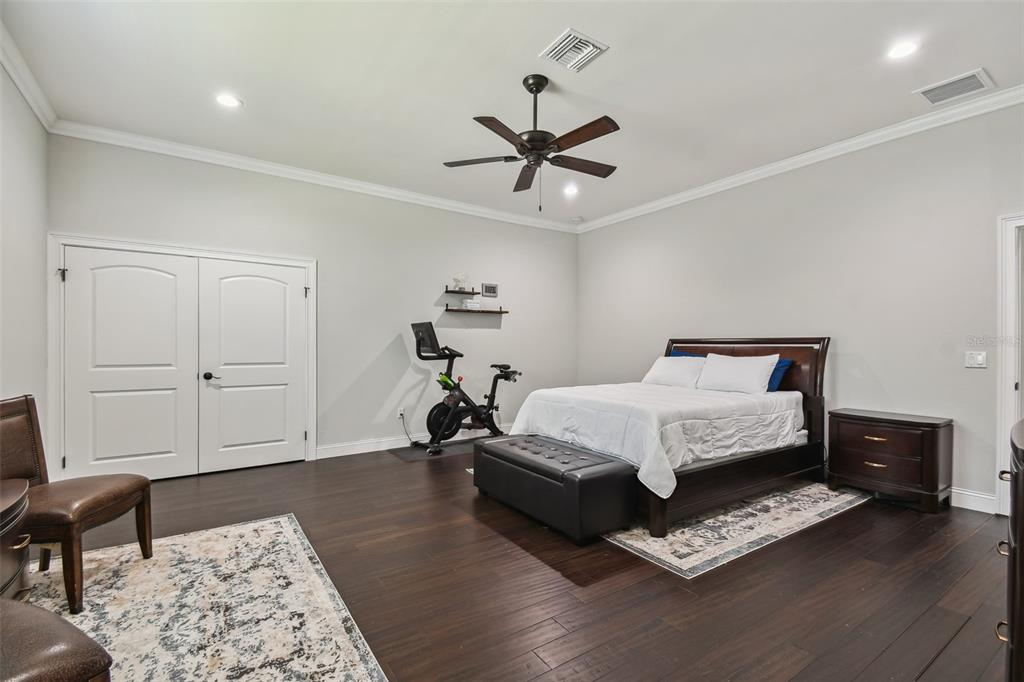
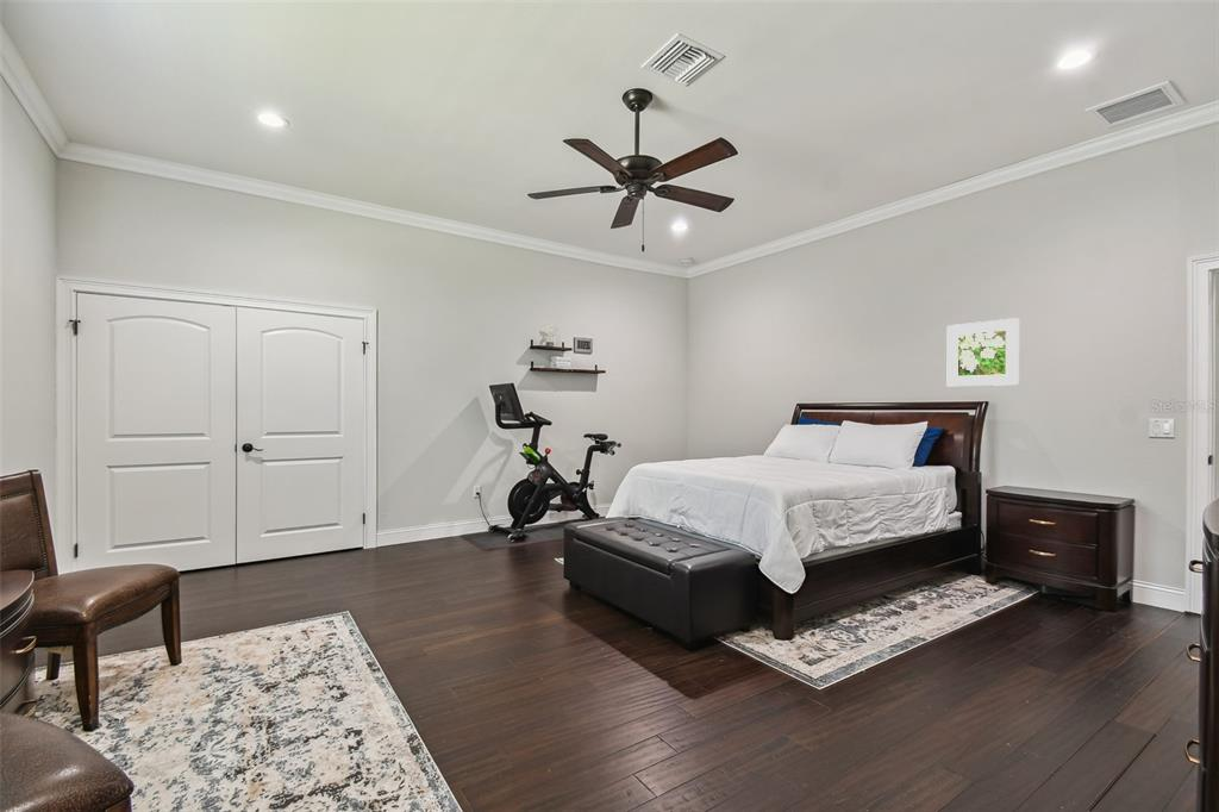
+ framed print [946,317,1020,387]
